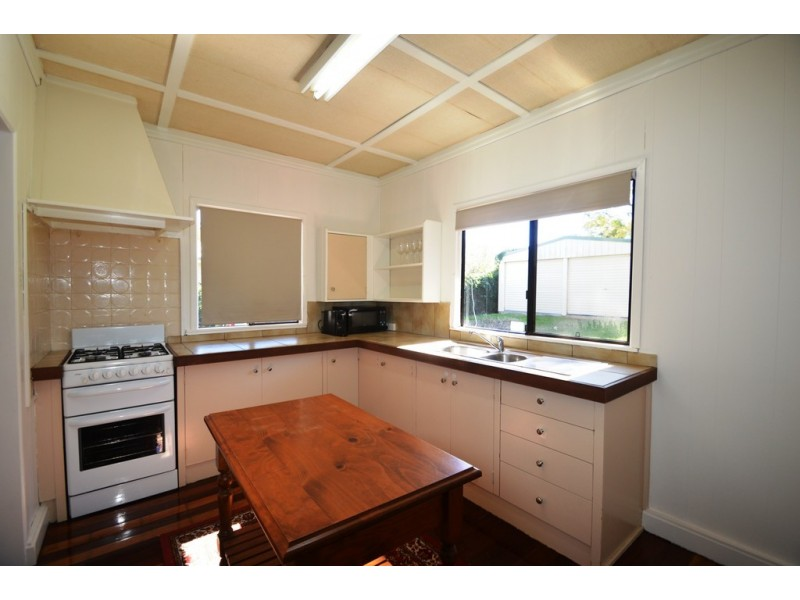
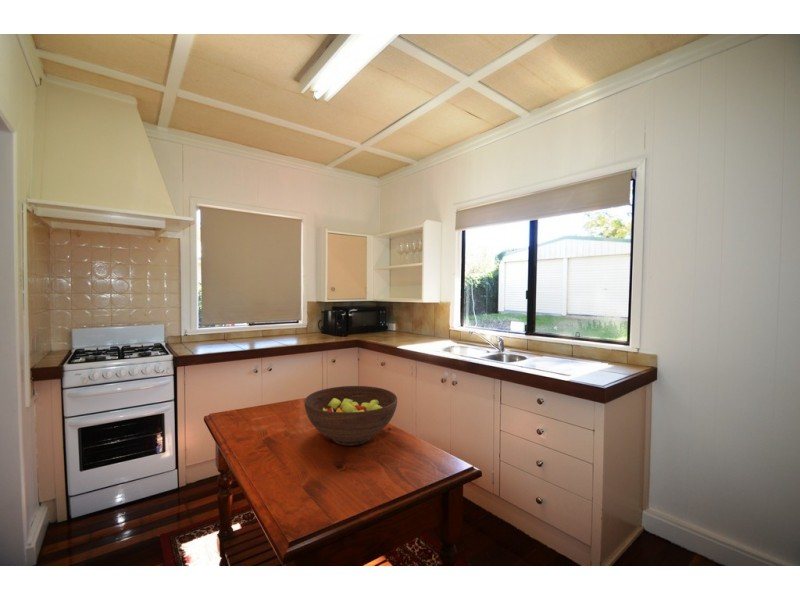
+ fruit bowl [304,385,398,447]
